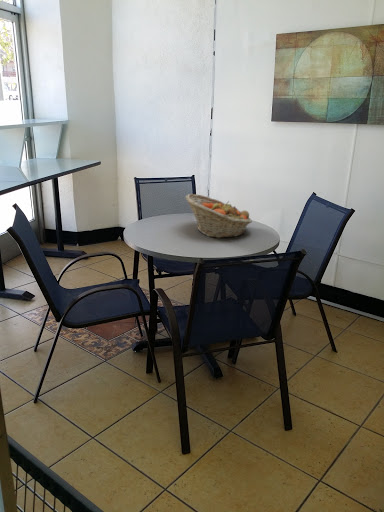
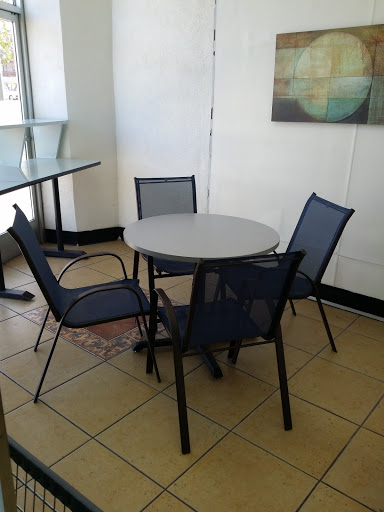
- fruit basket [184,193,253,239]
